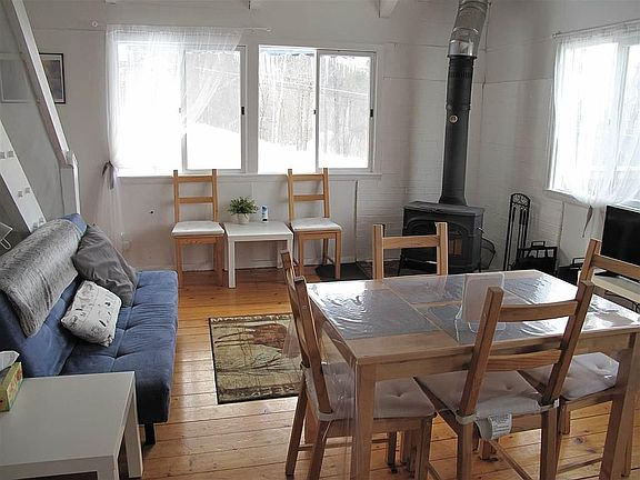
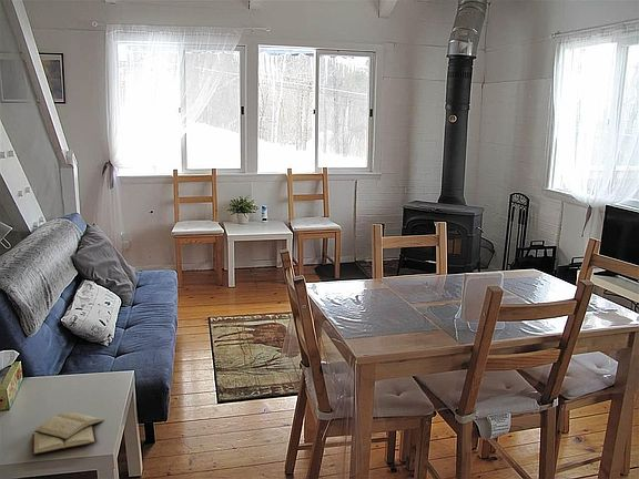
+ diary [31,411,105,456]
